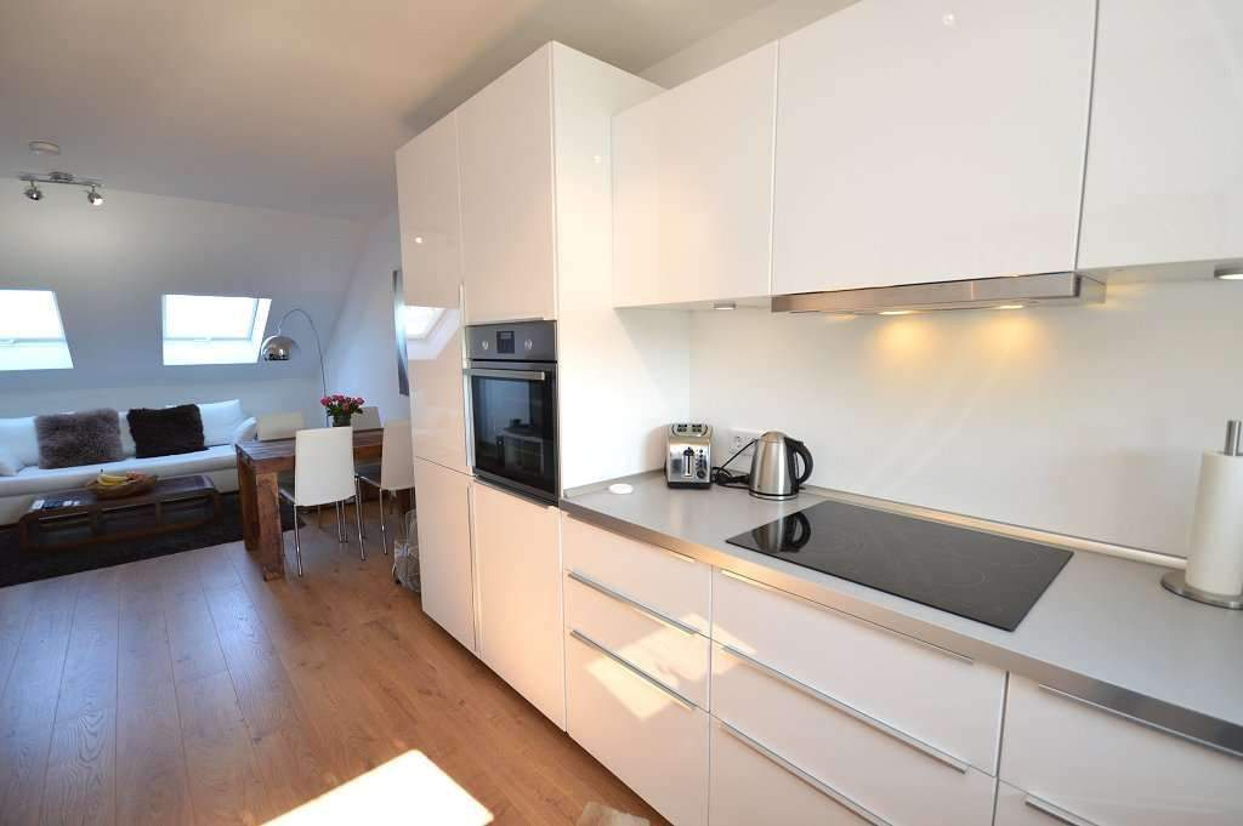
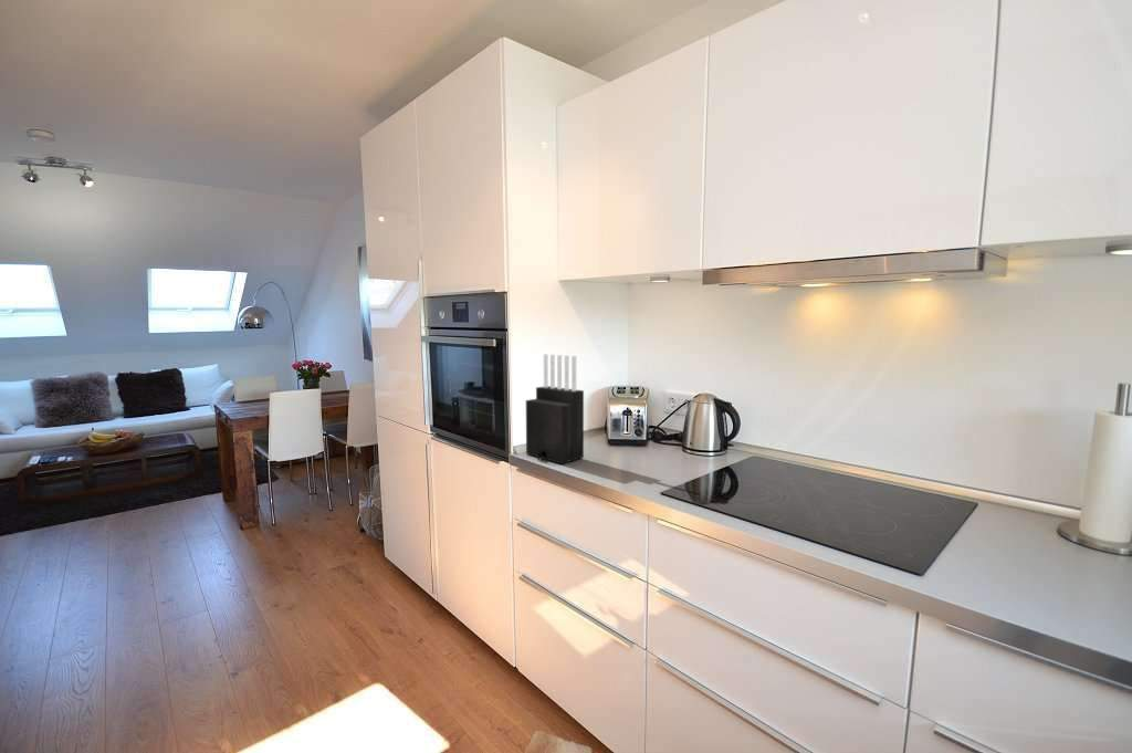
+ knife block [525,353,585,466]
